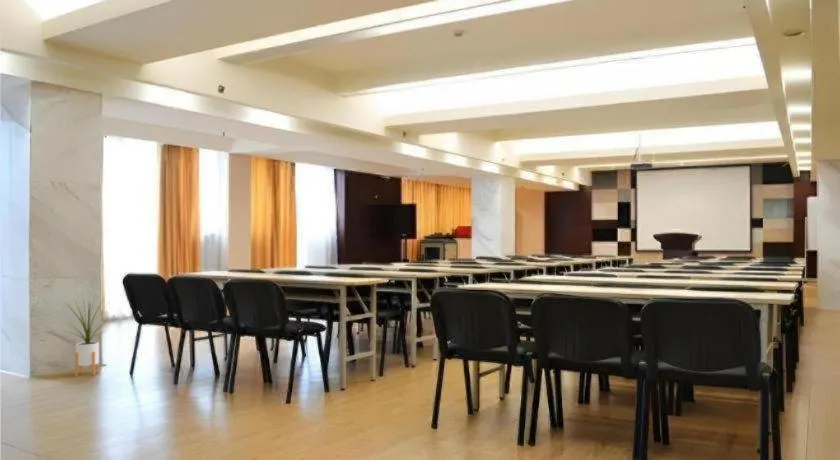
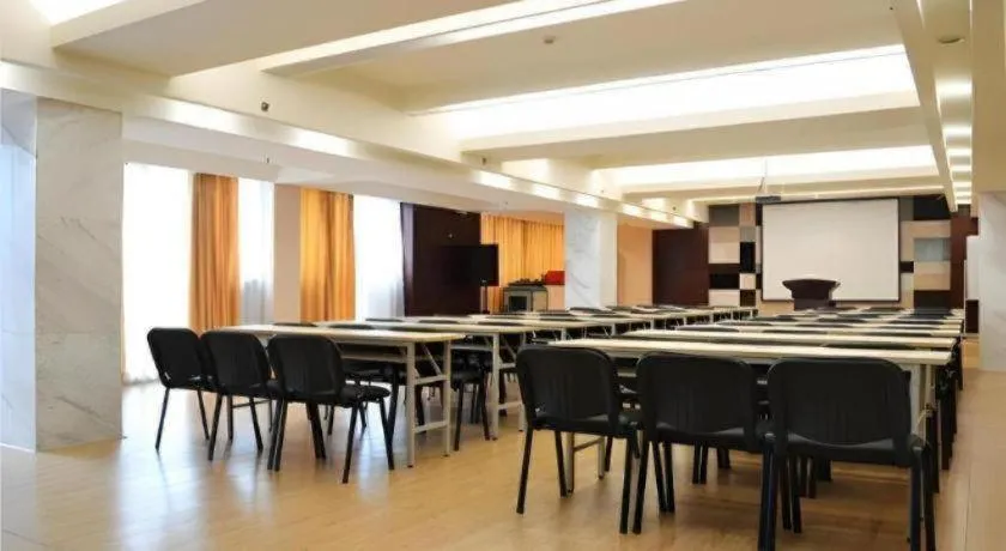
- house plant [64,292,110,377]
